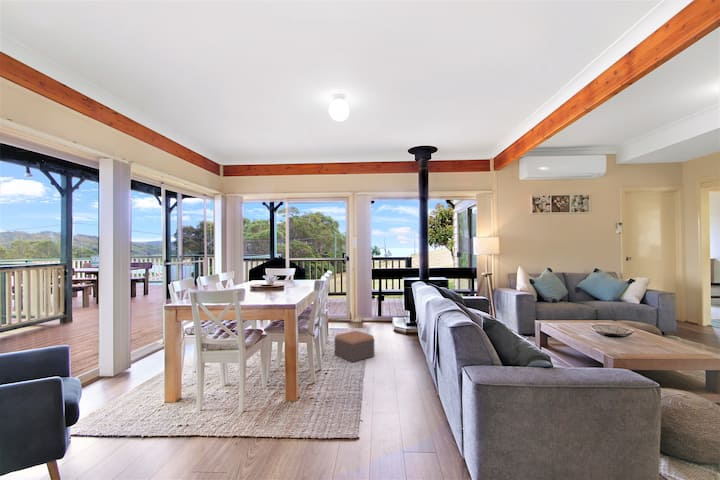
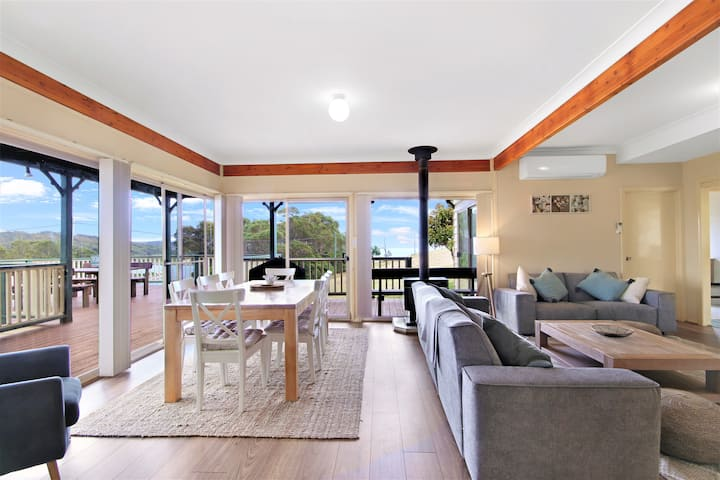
- footstool [334,330,375,363]
